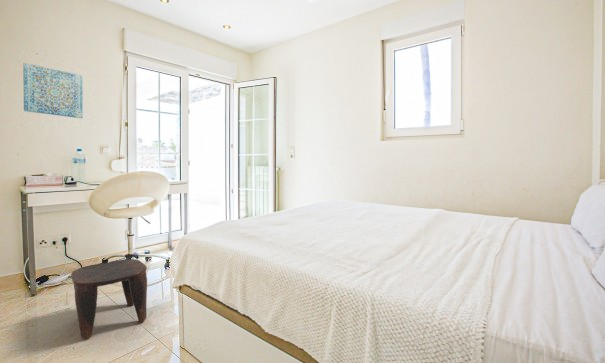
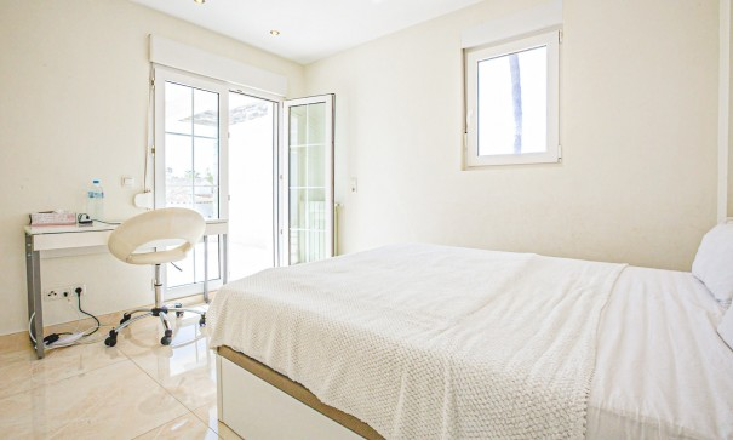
- stool [70,258,148,339]
- wall art [22,62,84,119]
